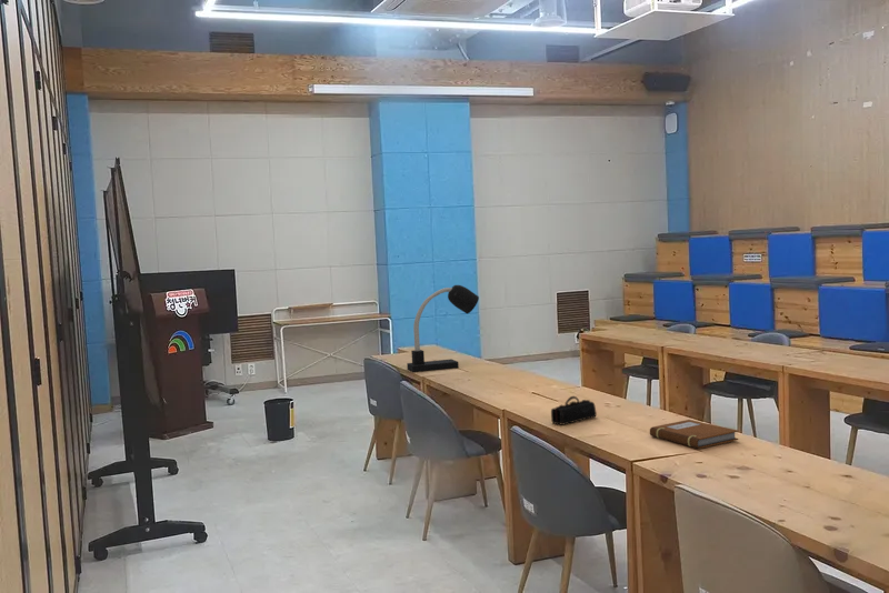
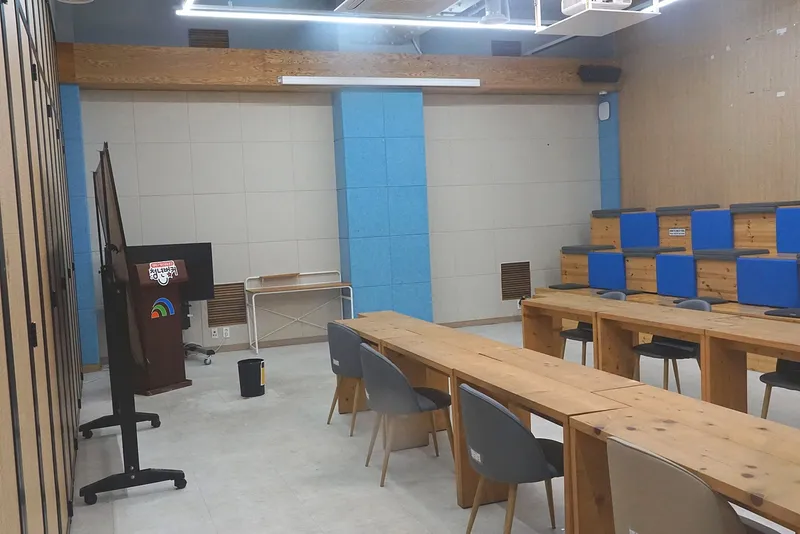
- notebook [649,419,739,450]
- pencil case [550,395,598,426]
- desk lamp [406,284,480,373]
